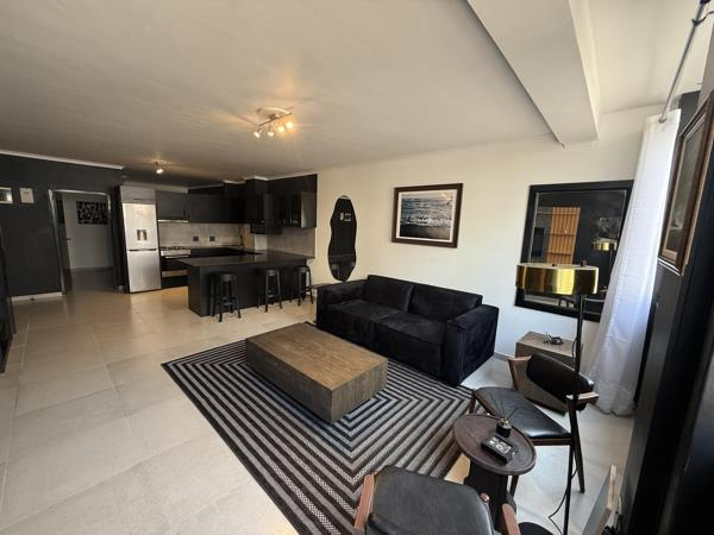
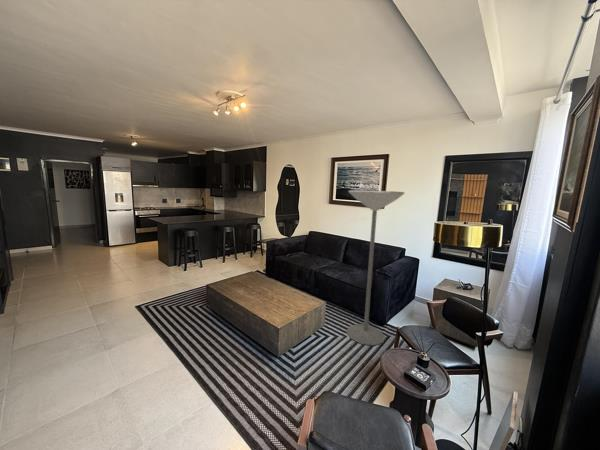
+ floor lamp [345,189,405,346]
